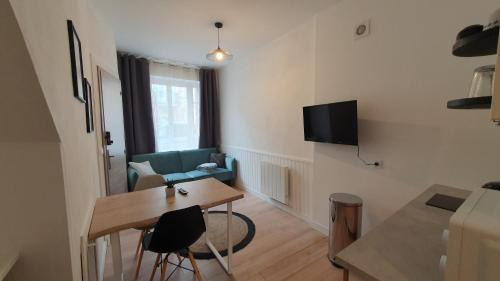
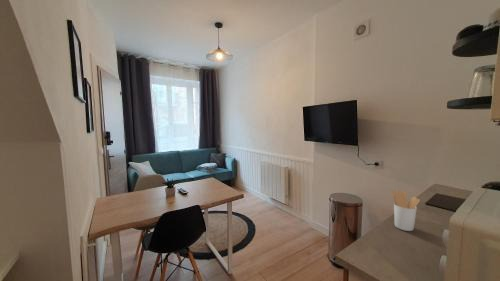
+ utensil holder [390,189,421,232]
